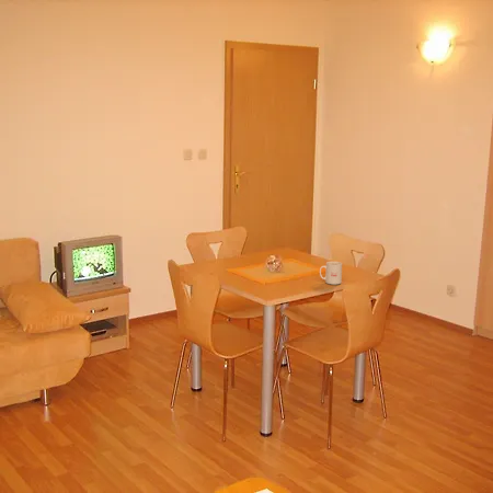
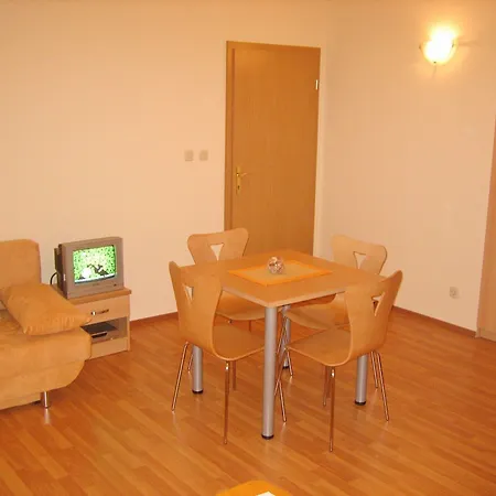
- mug [319,261,343,286]
